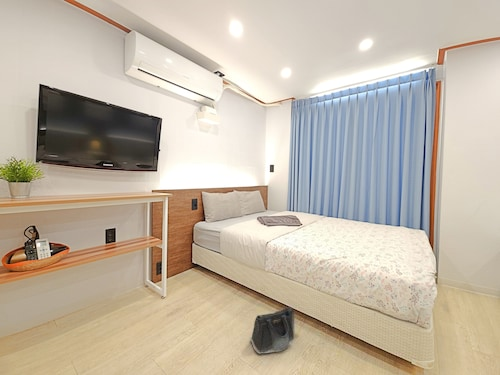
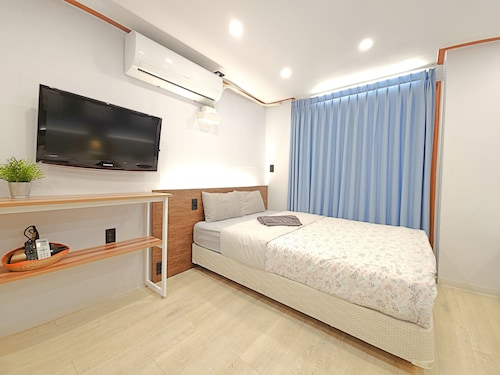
- saddlebag [249,306,295,355]
